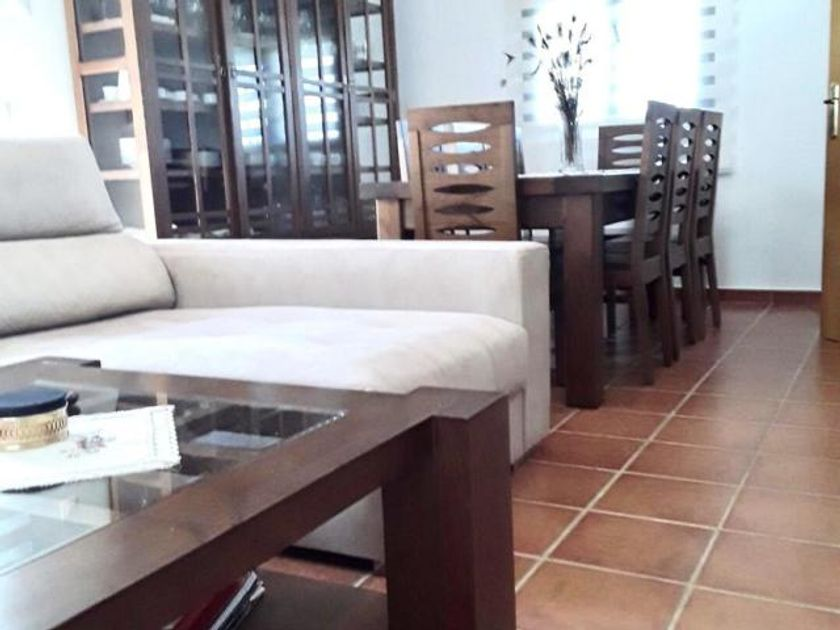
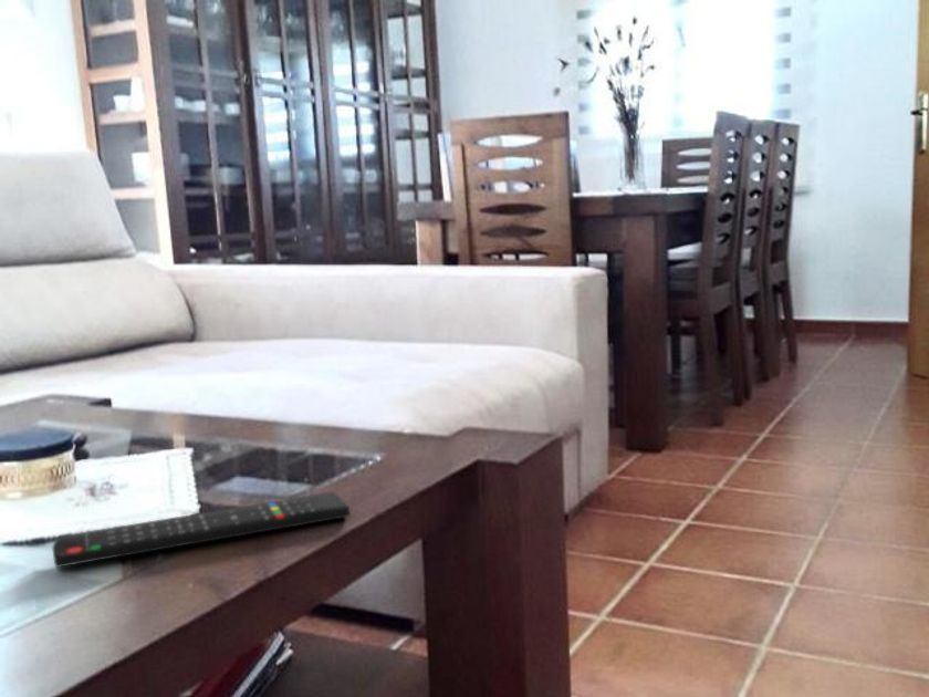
+ remote control [51,490,351,569]
